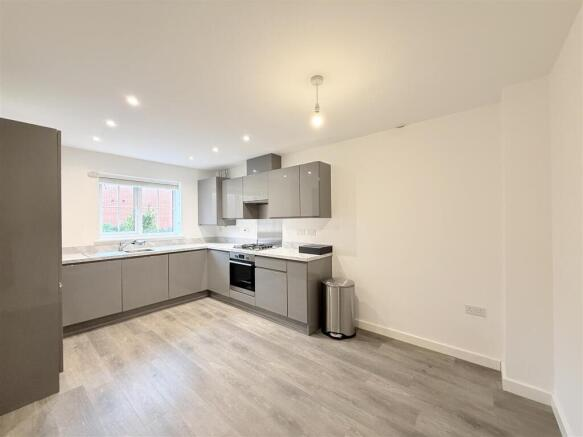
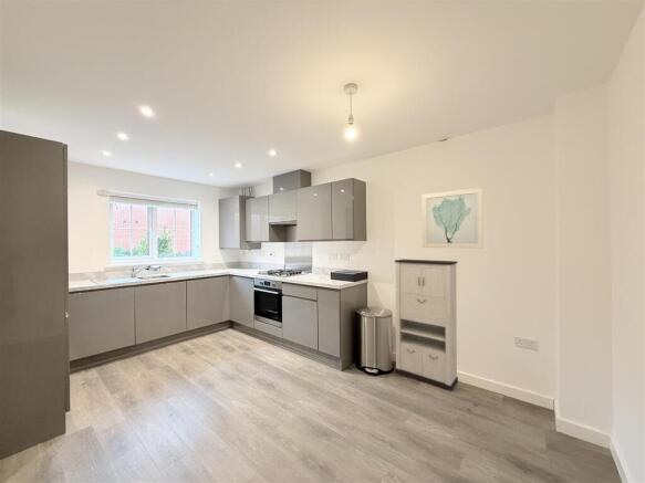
+ cabinet [394,259,459,392]
+ wall art [420,187,485,250]
